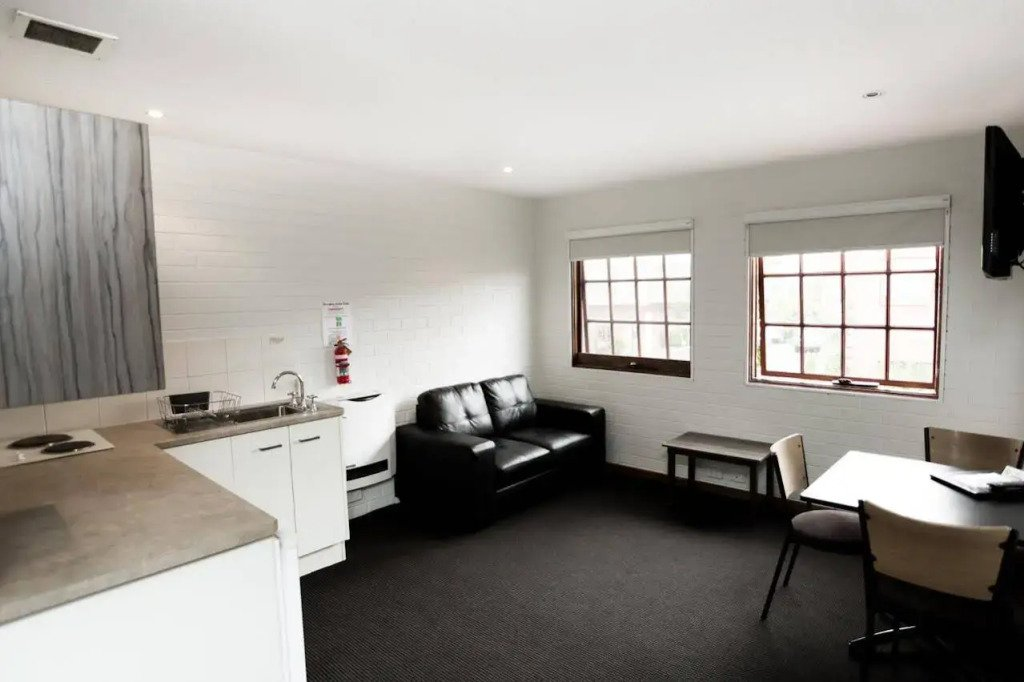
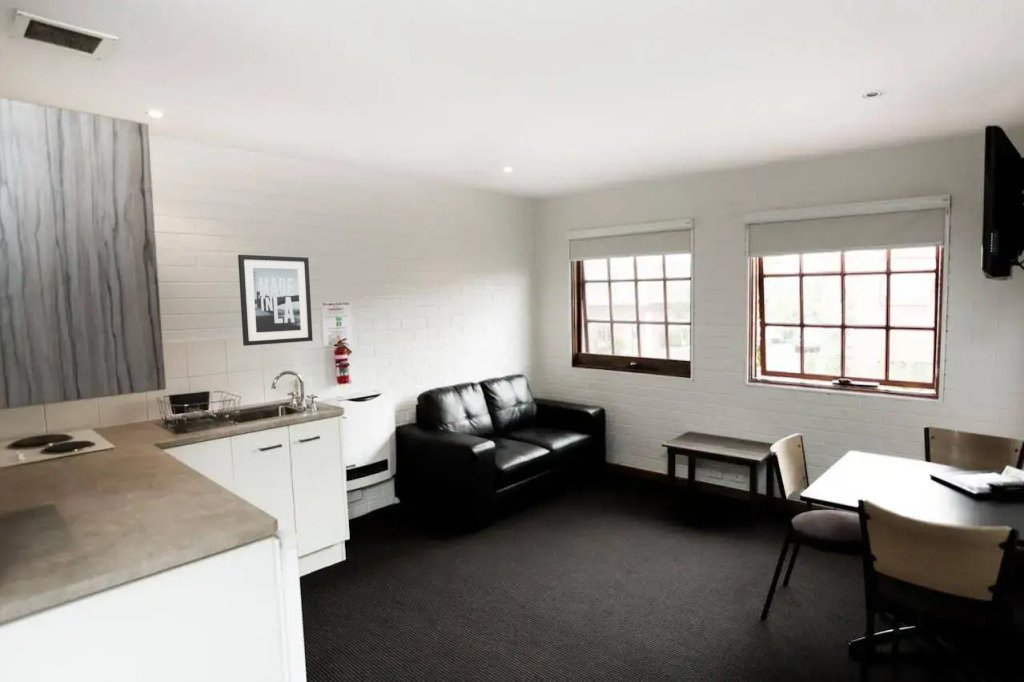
+ wall art [237,254,314,347]
